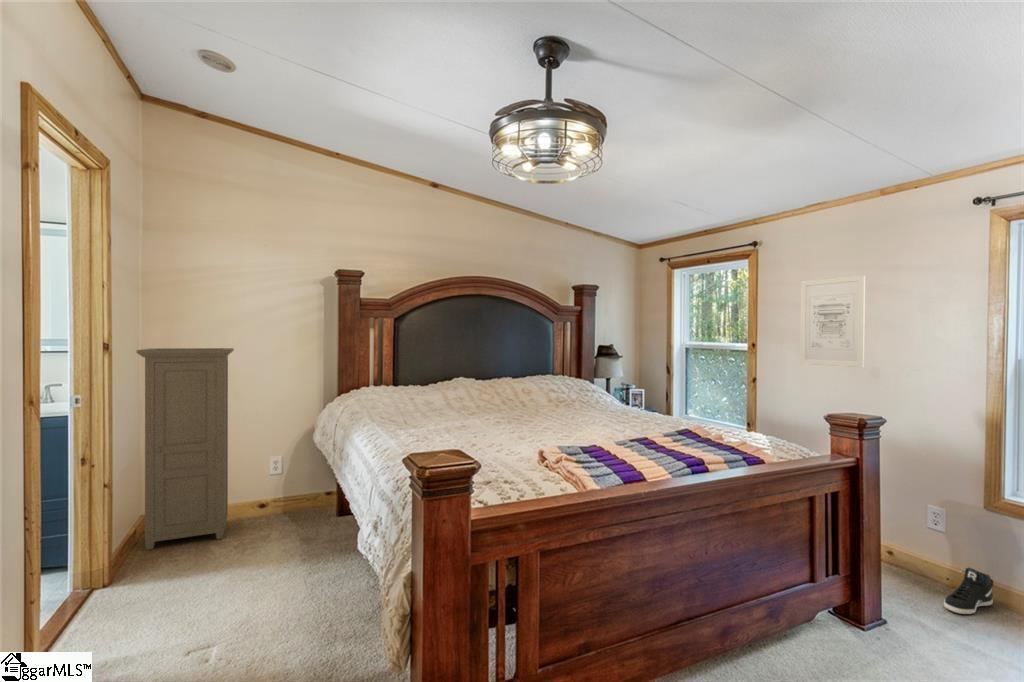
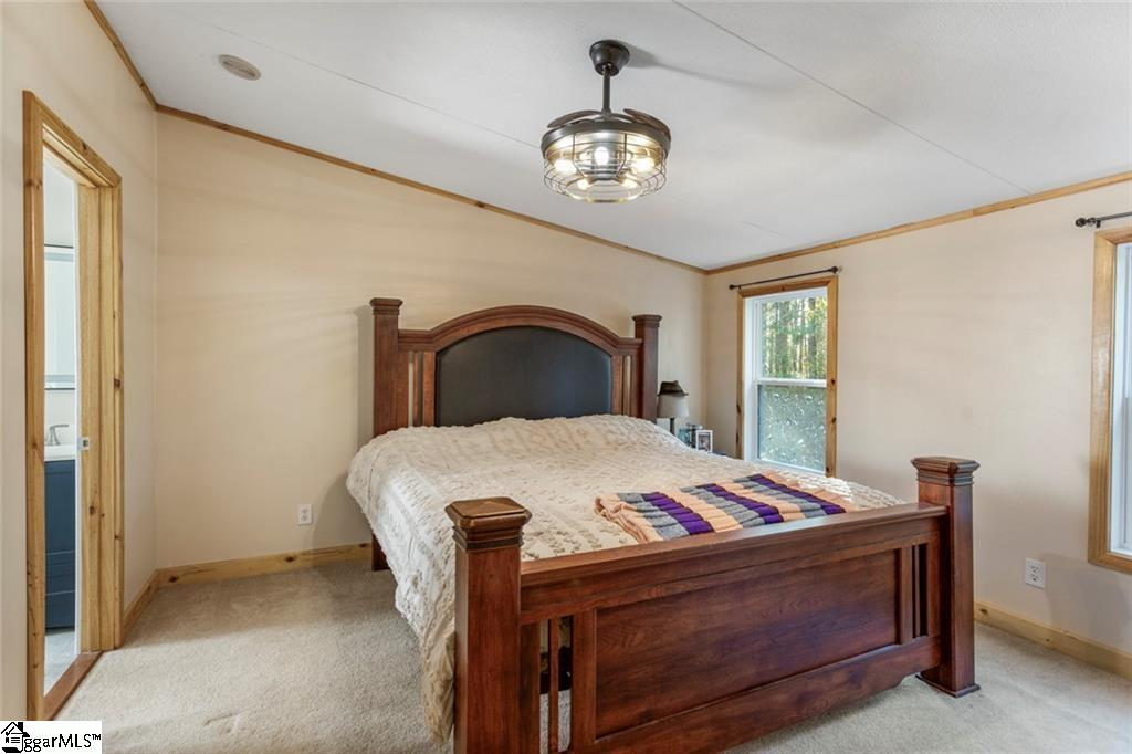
- armoire [135,347,235,551]
- wall art [799,274,866,369]
- sneaker [943,567,994,615]
